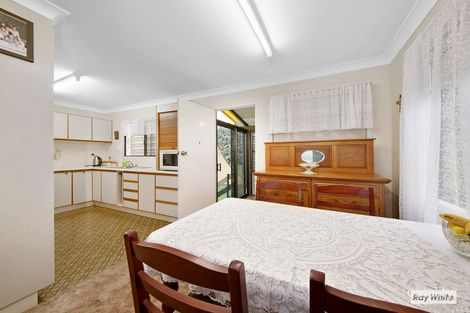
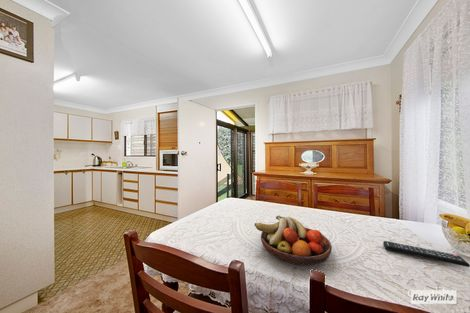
+ remote control [382,240,470,268]
+ fruit bowl [254,215,333,266]
